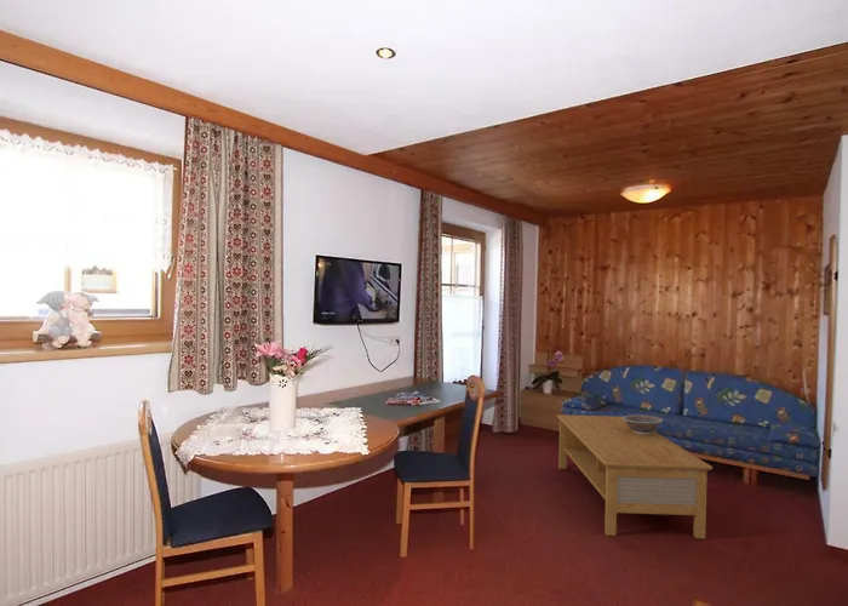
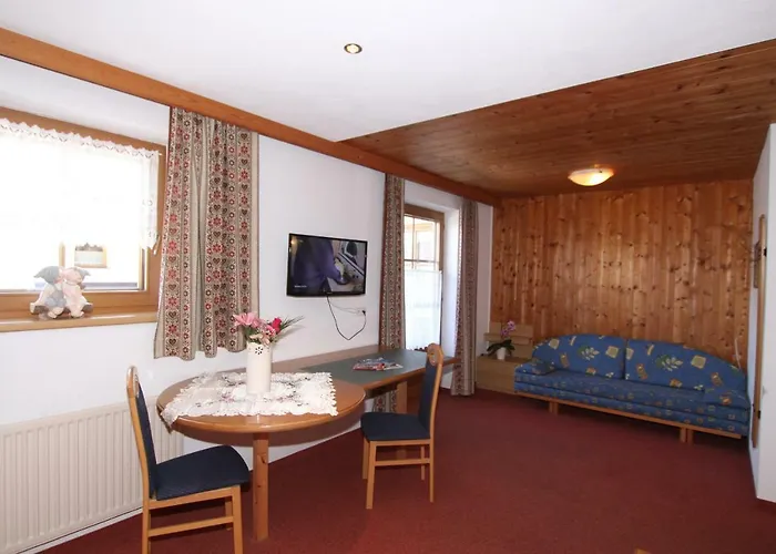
- decorative bowl [621,413,664,435]
- coffee table [556,413,714,539]
